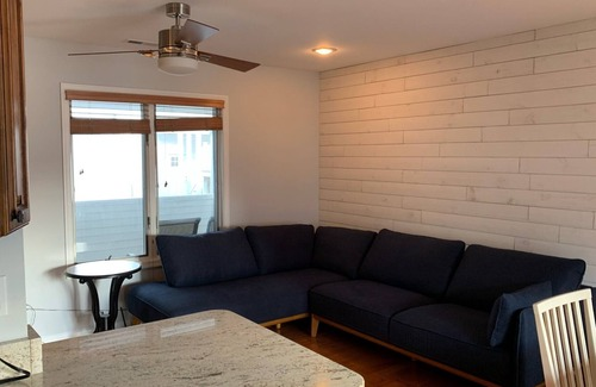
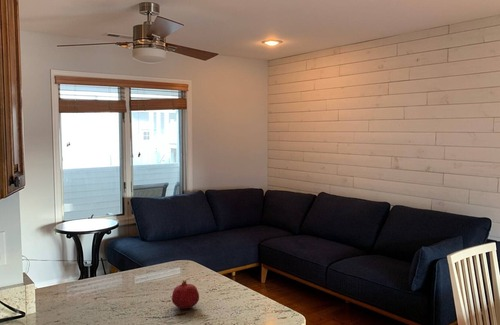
+ fruit [171,279,200,310]
